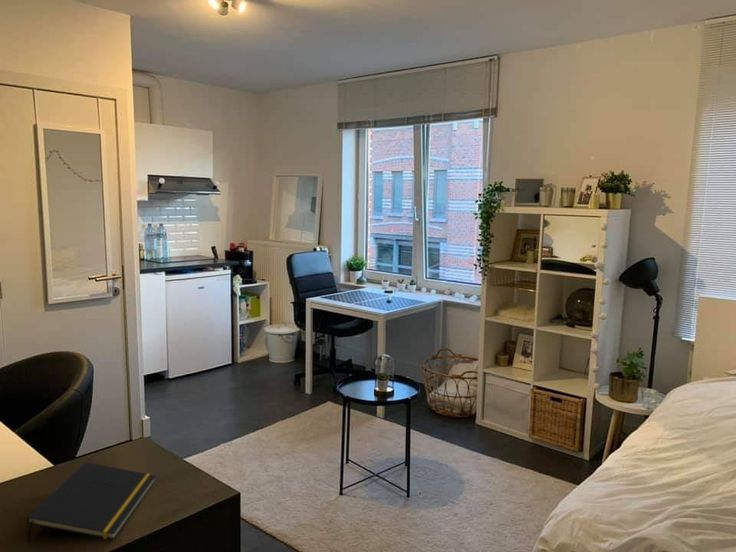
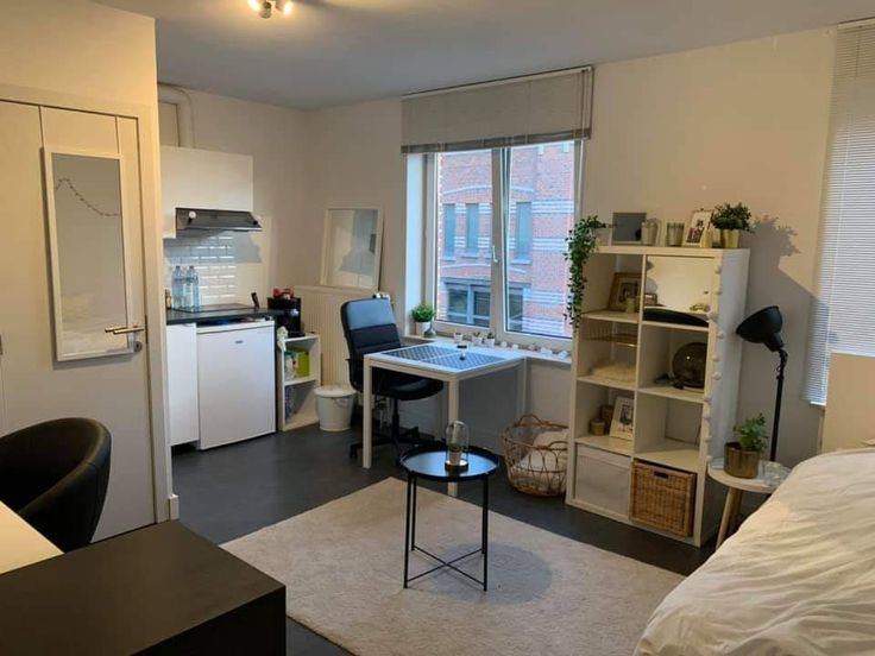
- notepad [26,461,157,543]
